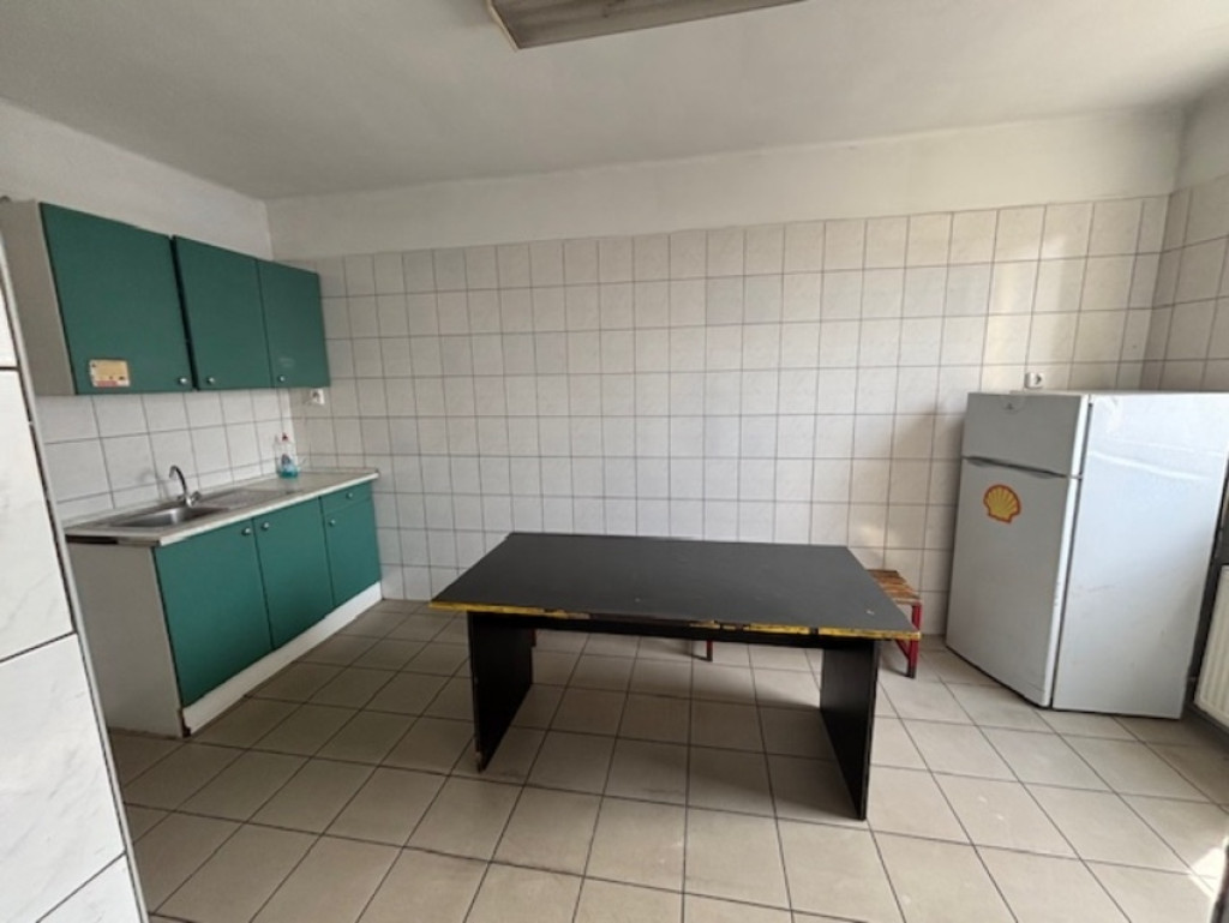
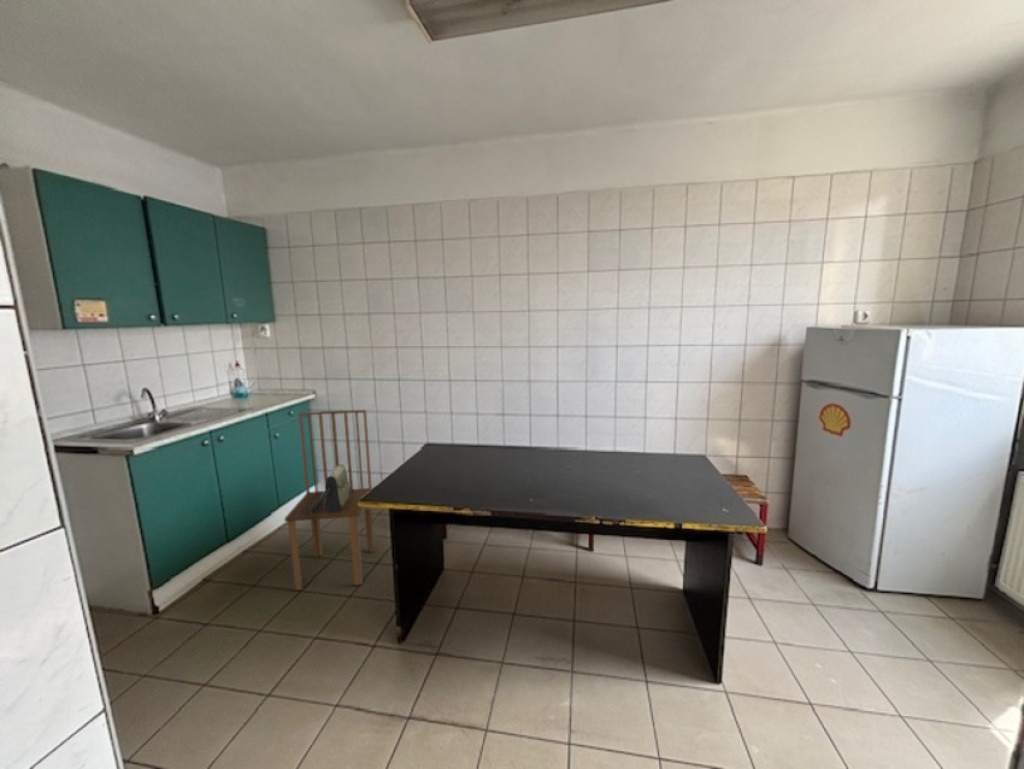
+ shoulder bag [311,463,351,513]
+ dining chair [283,409,375,592]
